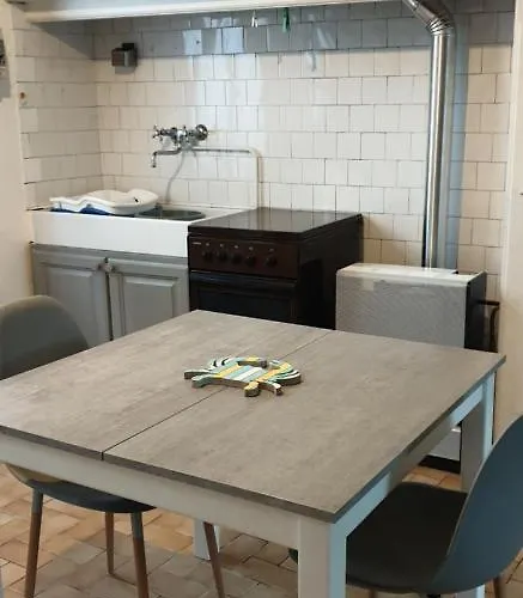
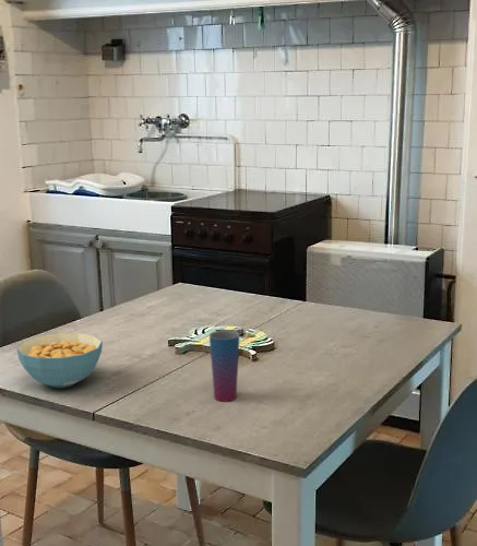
+ cup [208,329,240,403]
+ cereal bowl [16,332,104,389]
